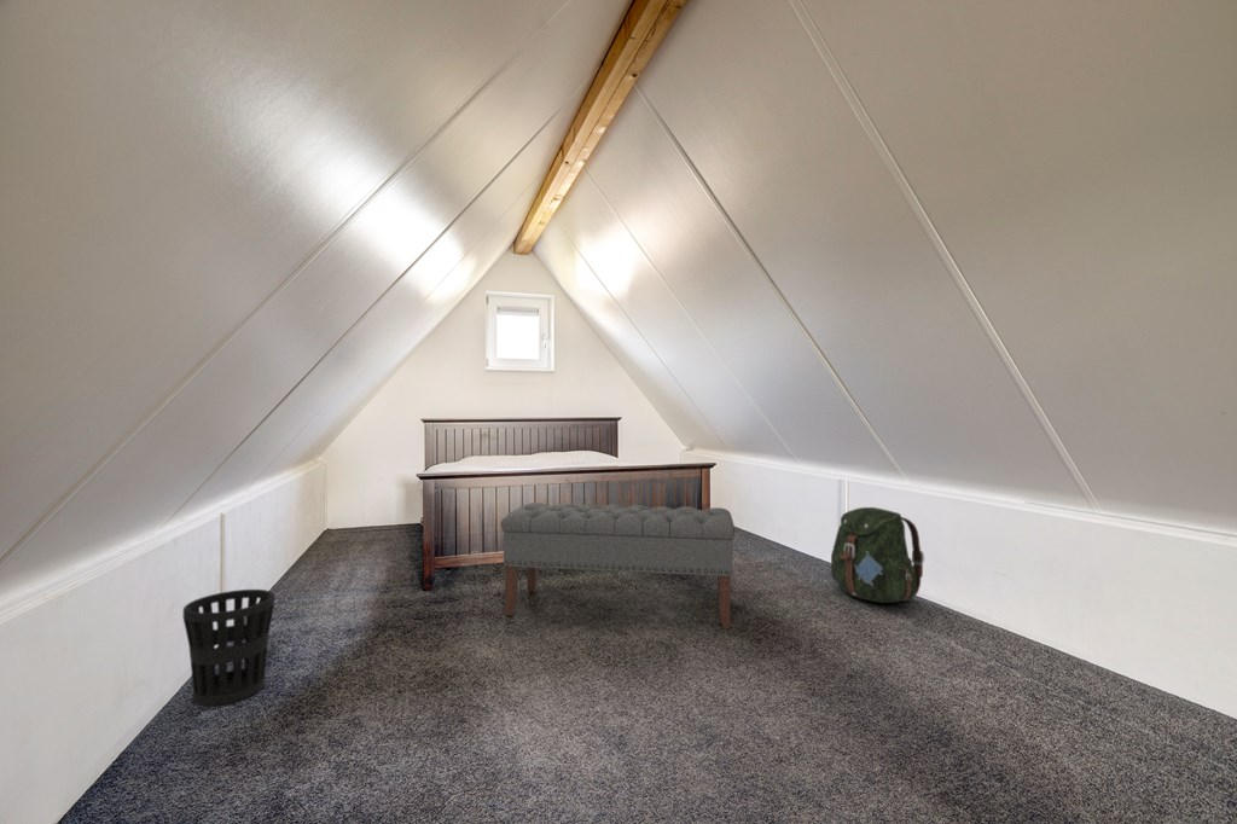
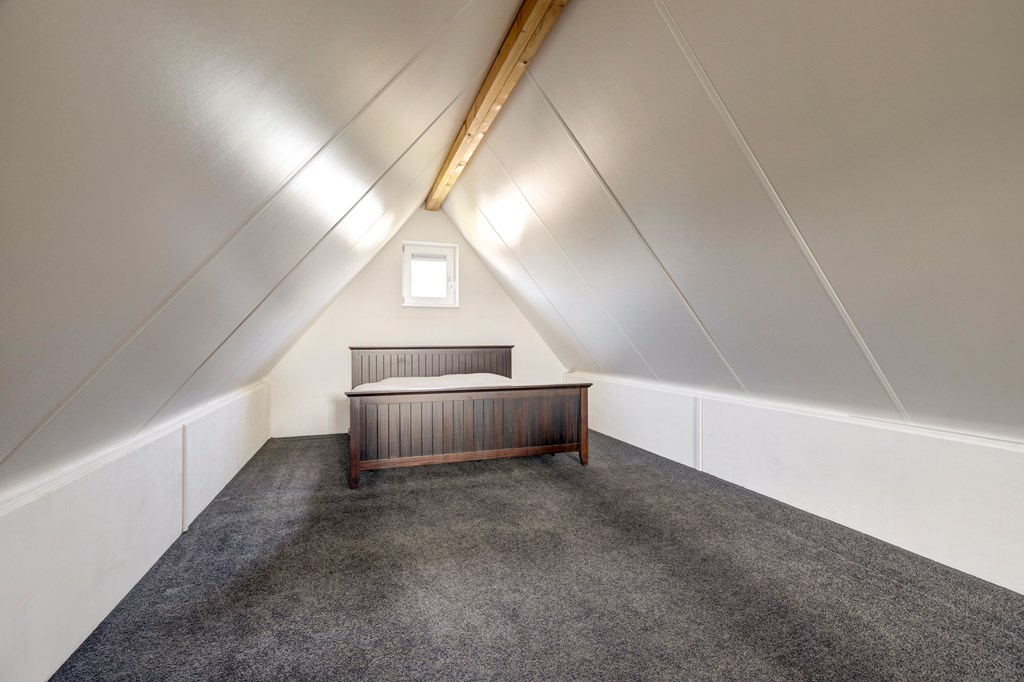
- backpack [830,506,925,604]
- wastebasket [182,588,275,707]
- bench [500,501,736,629]
